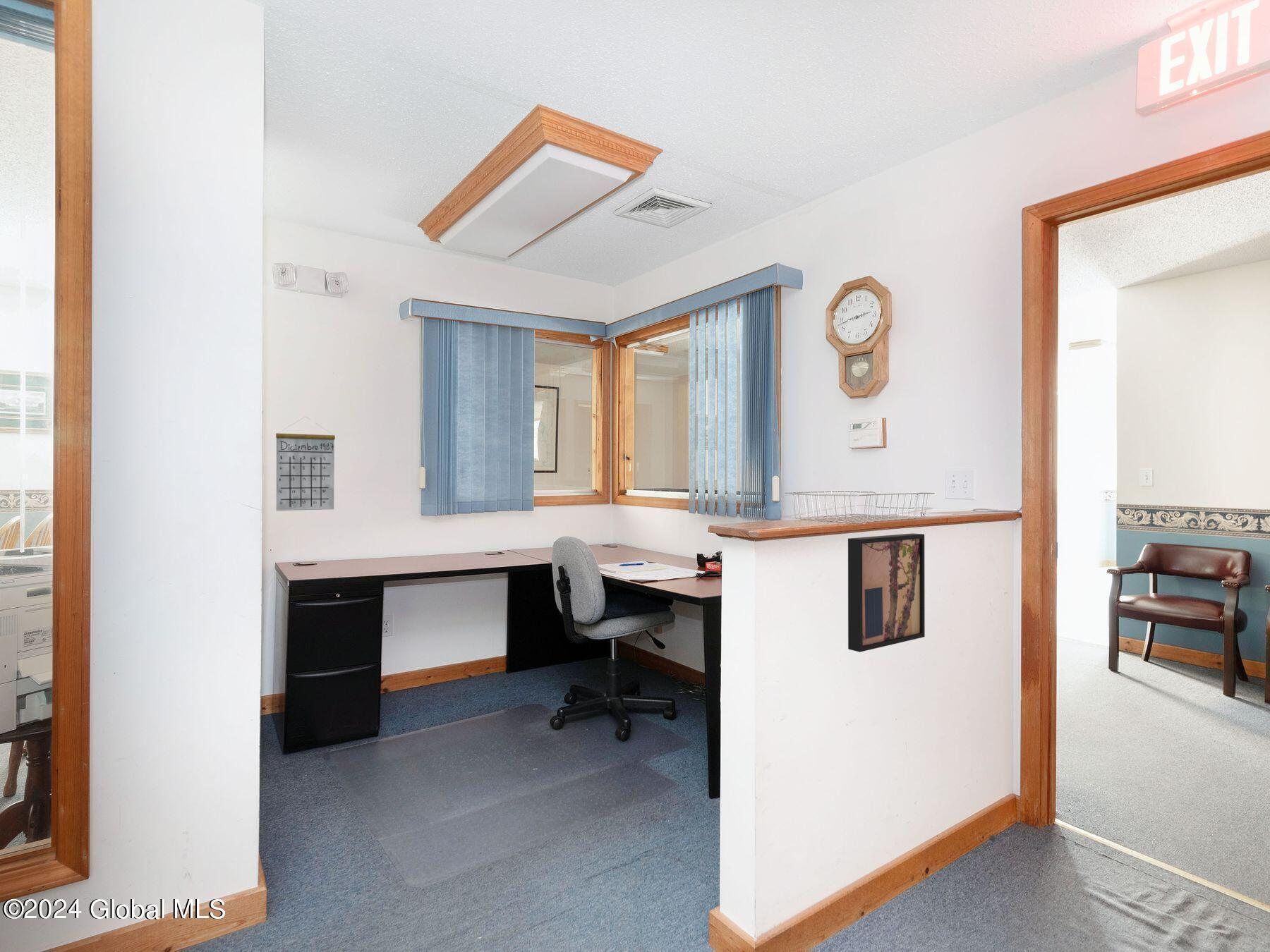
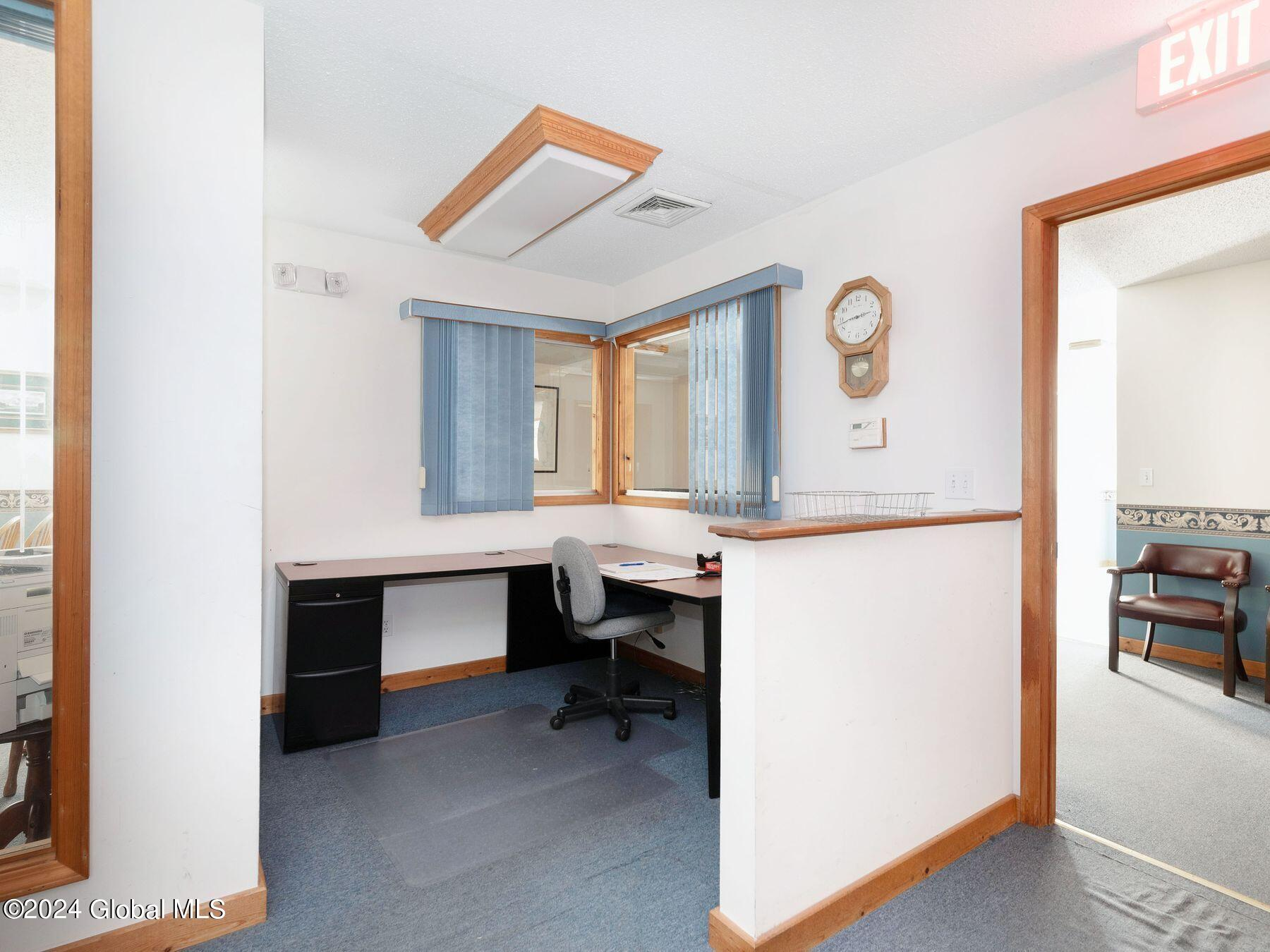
- calendar [275,417,336,511]
- wall art [847,532,926,653]
